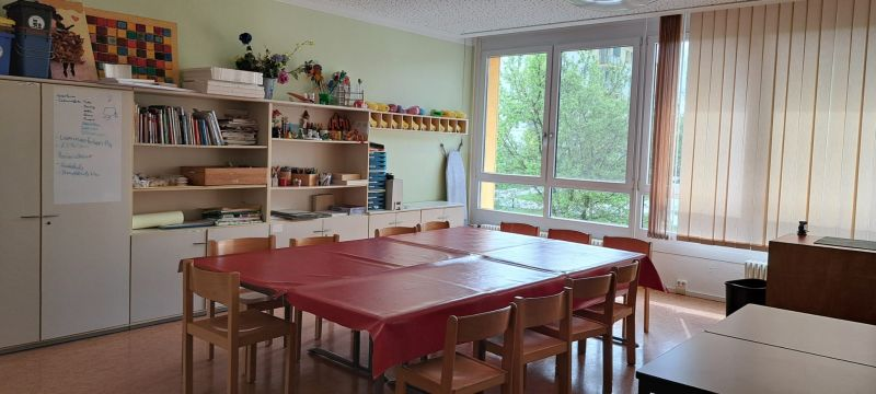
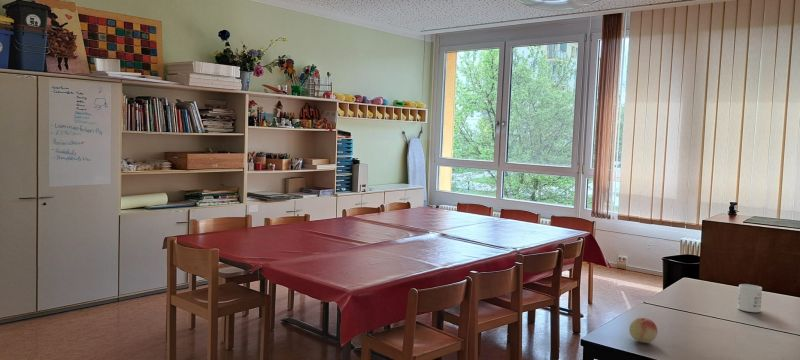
+ fruit [628,317,658,344]
+ mug [737,283,763,313]
